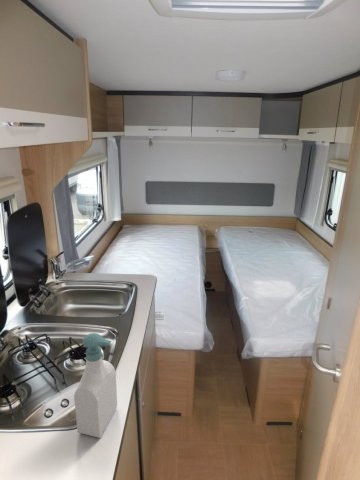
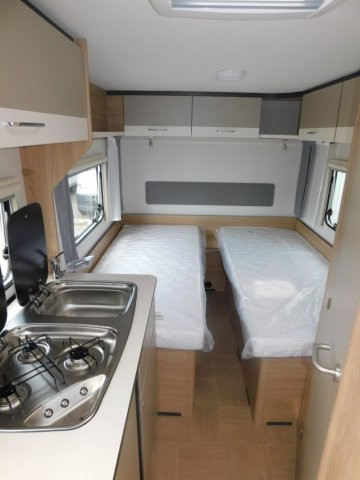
- soap bottle [73,332,118,439]
